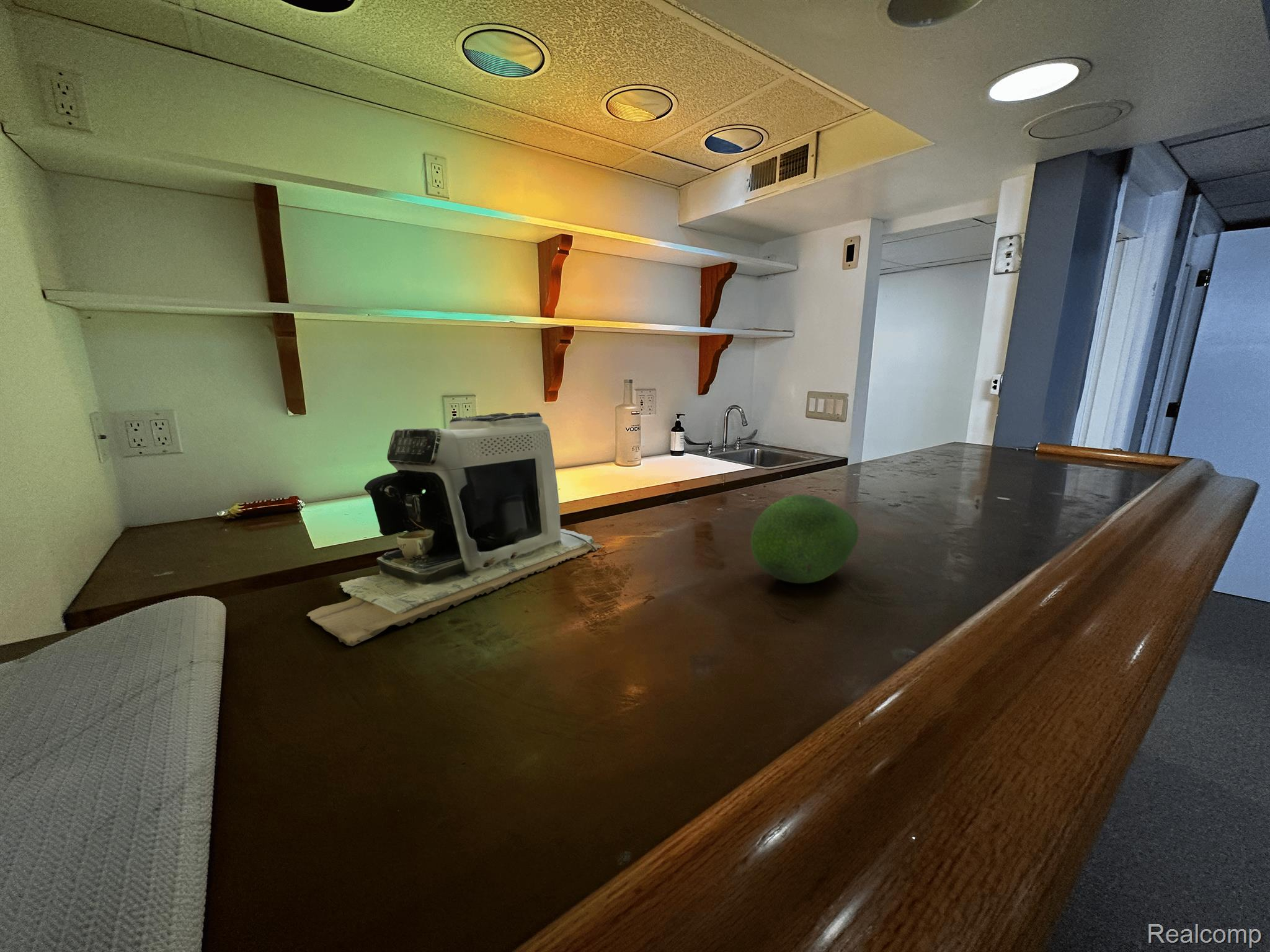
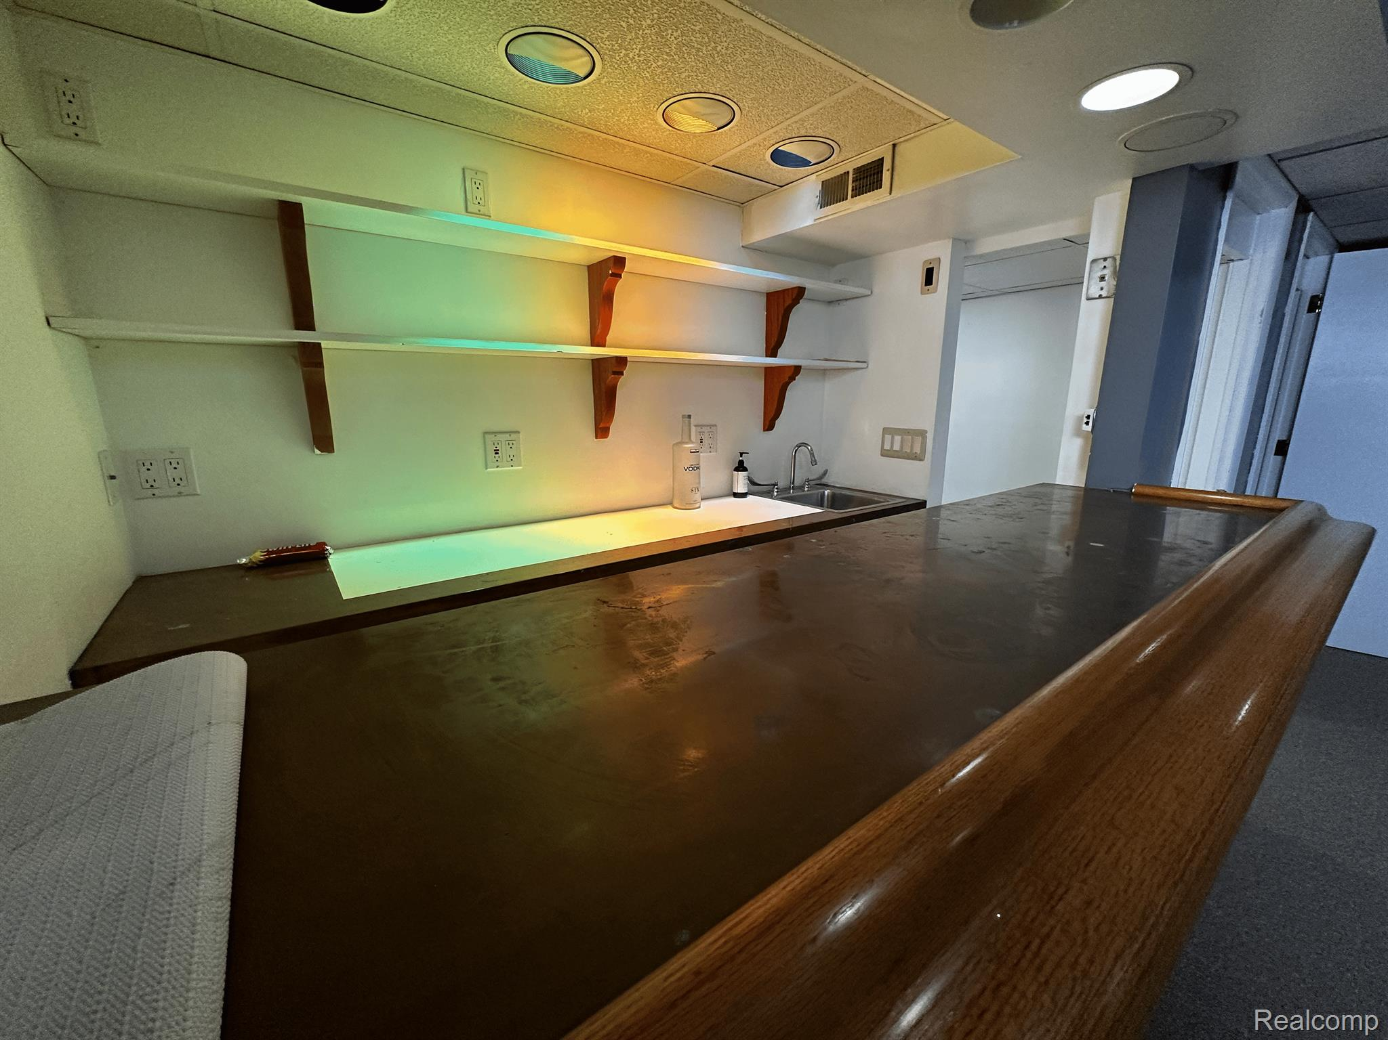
- fruit [750,494,859,584]
- coffee maker [306,412,603,646]
